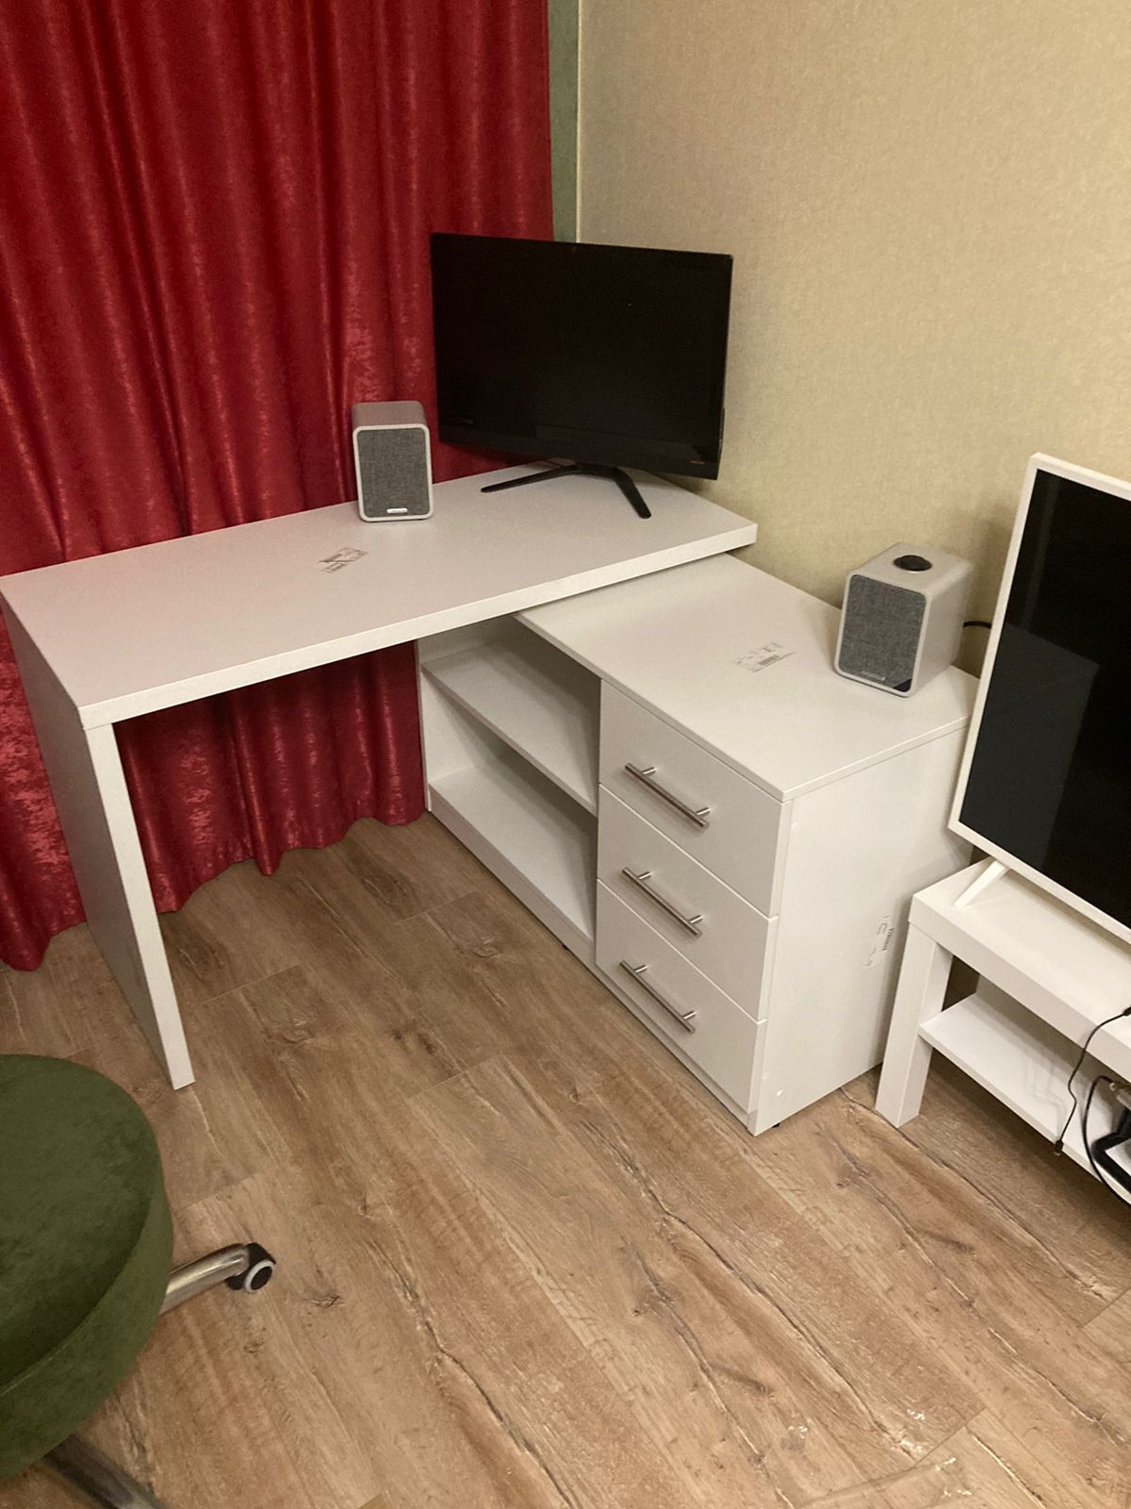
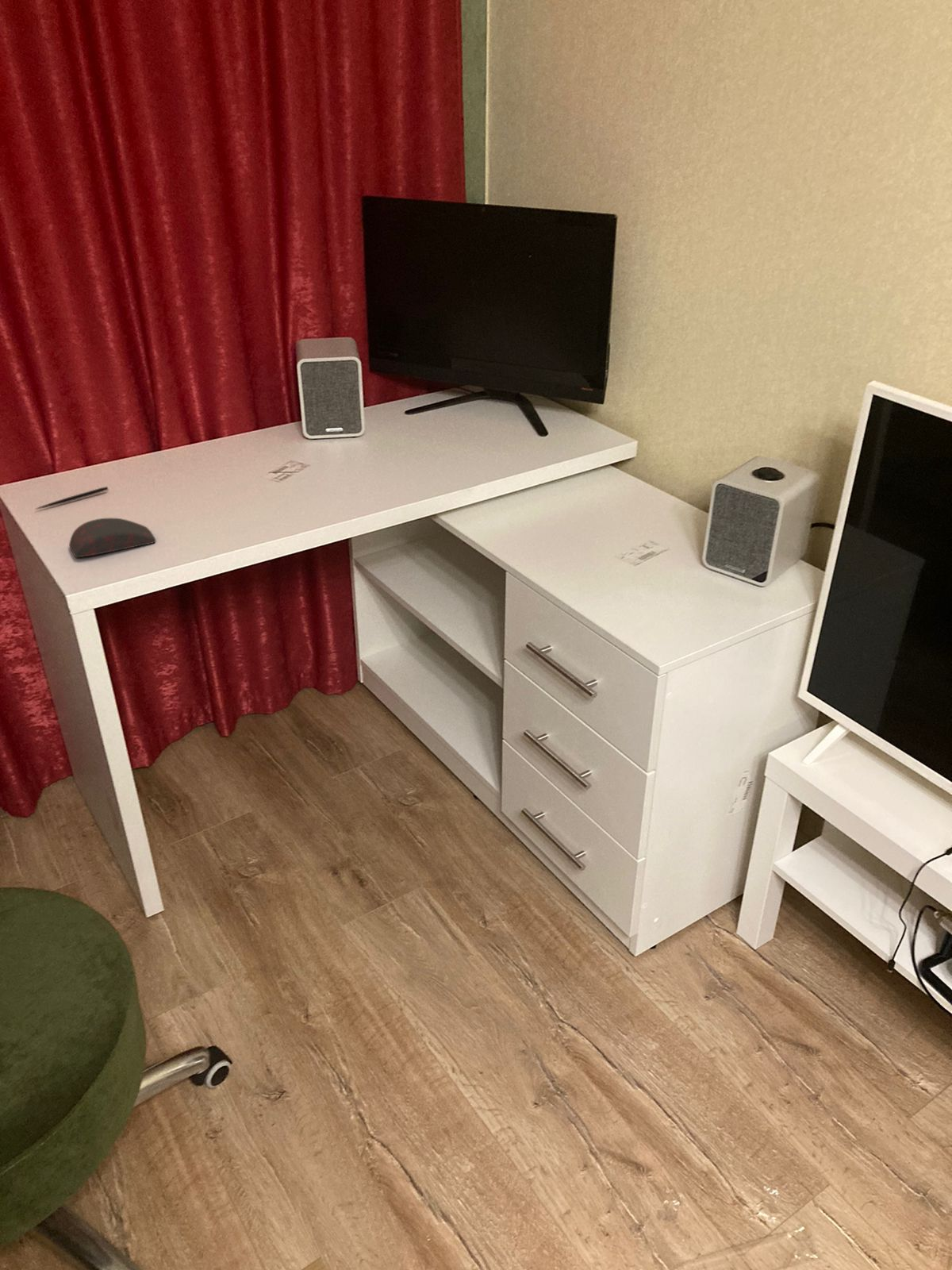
+ computer mouse [68,518,156,558]
+ pen [34,486,109,510]
